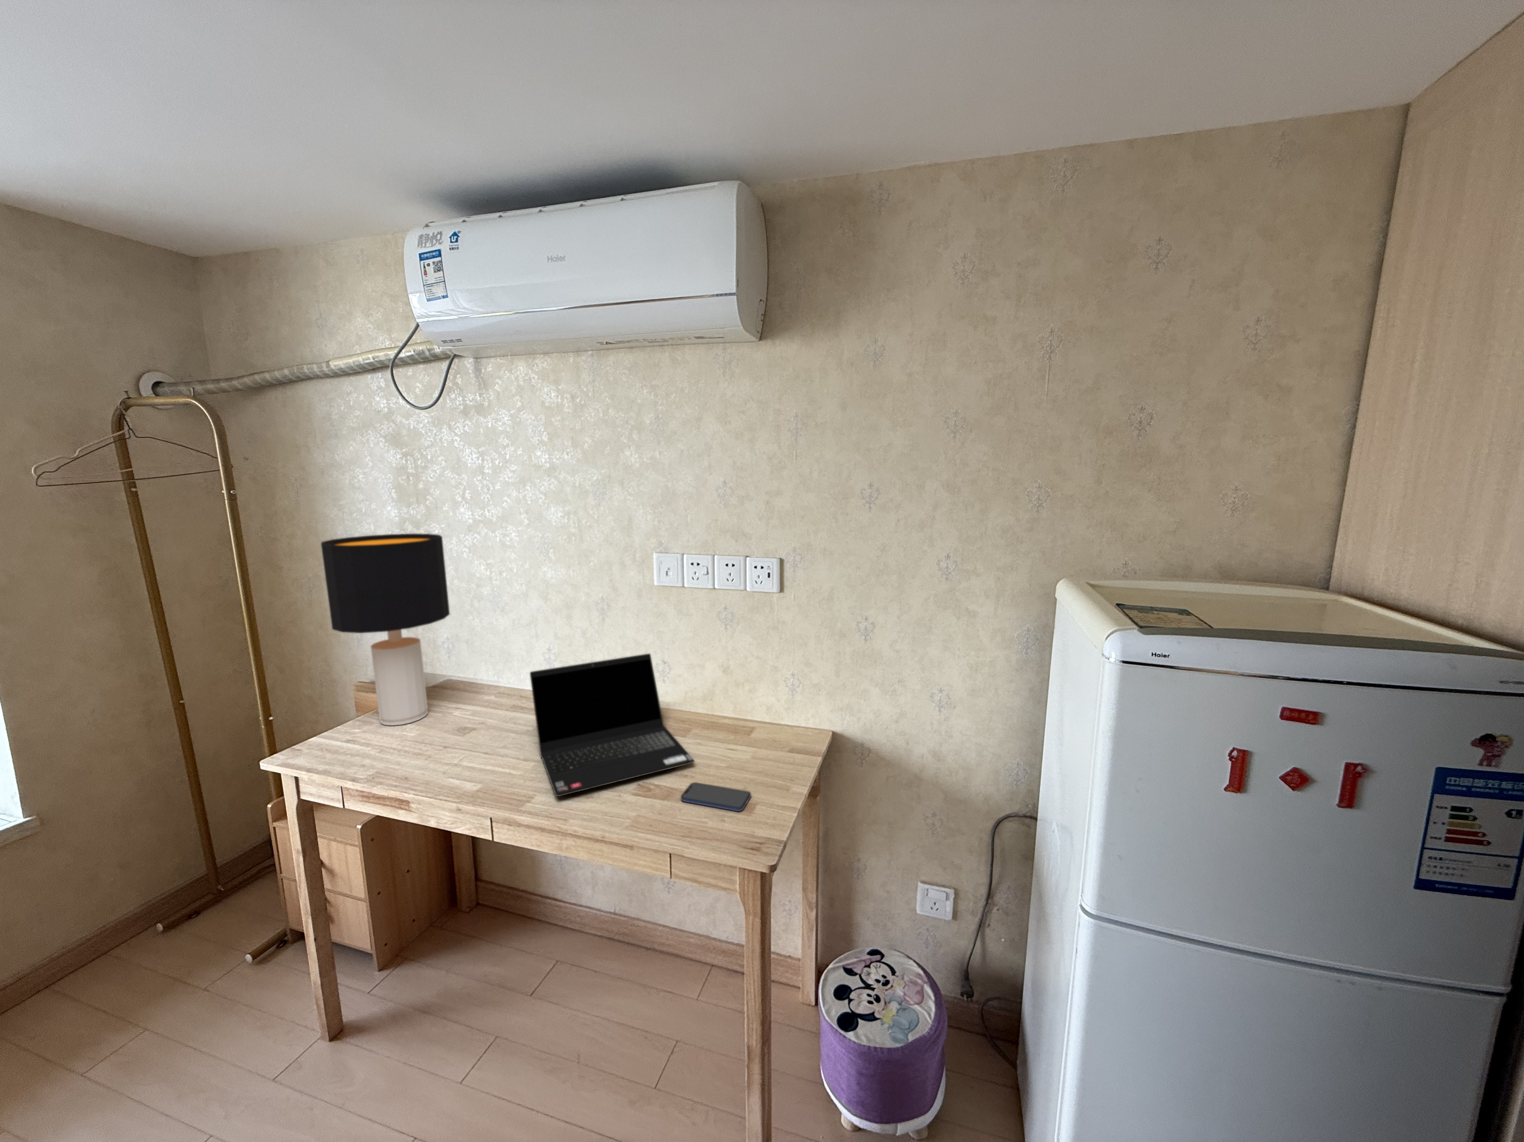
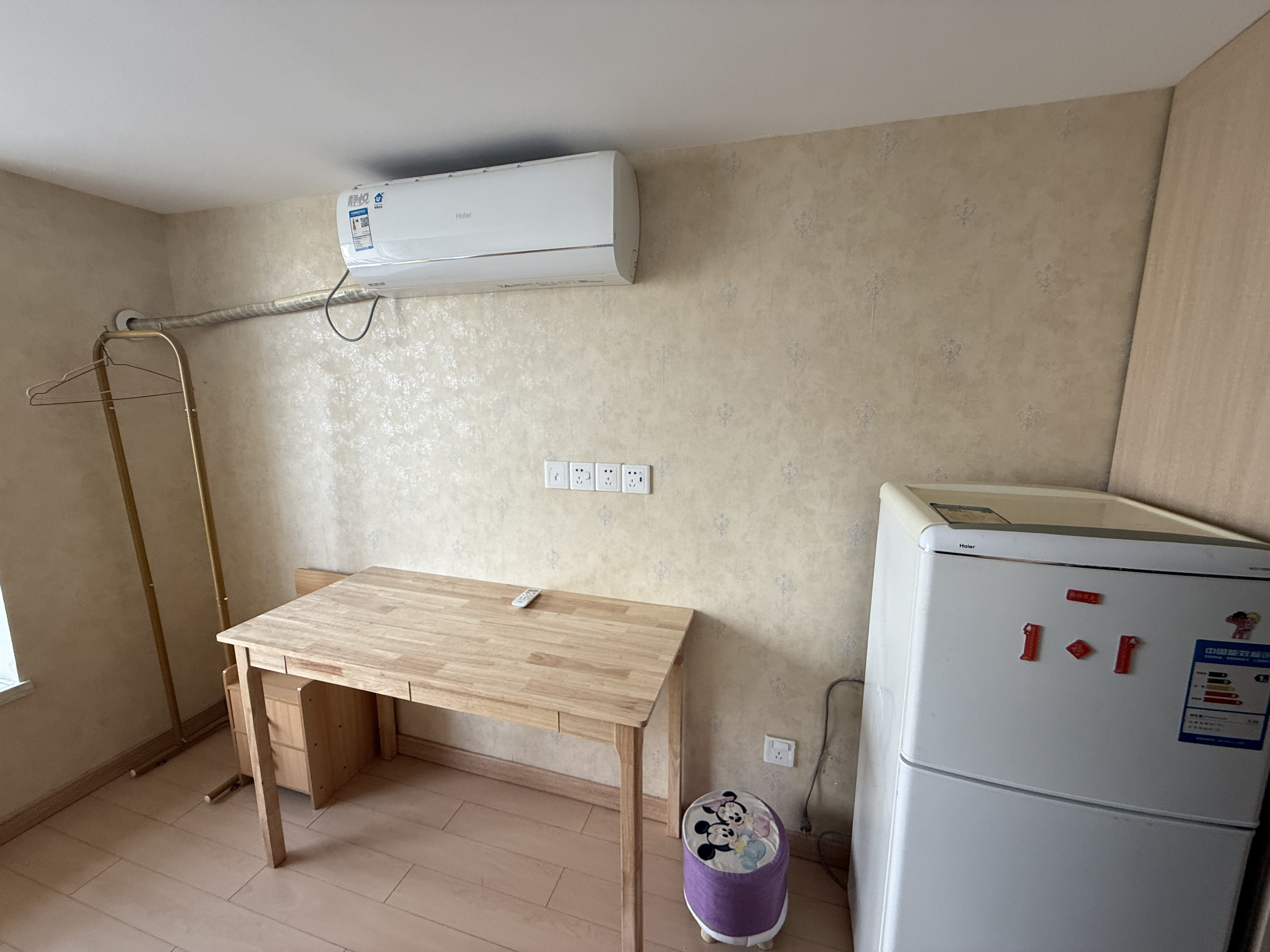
- desk lamp [320,534,450,726]
- laptop computer [529,653,695,797]
- smartphone [680,782,751,812]
